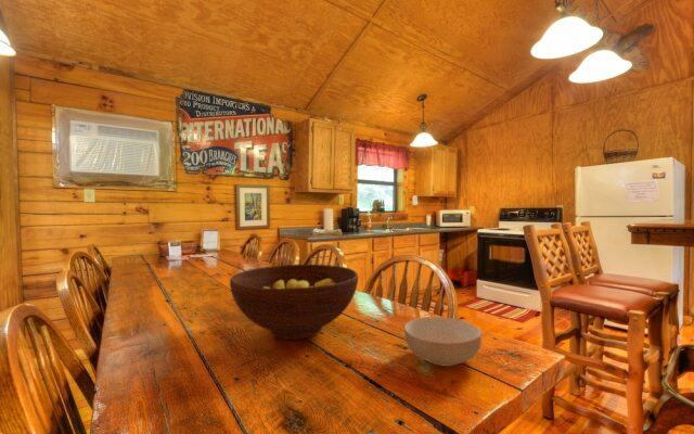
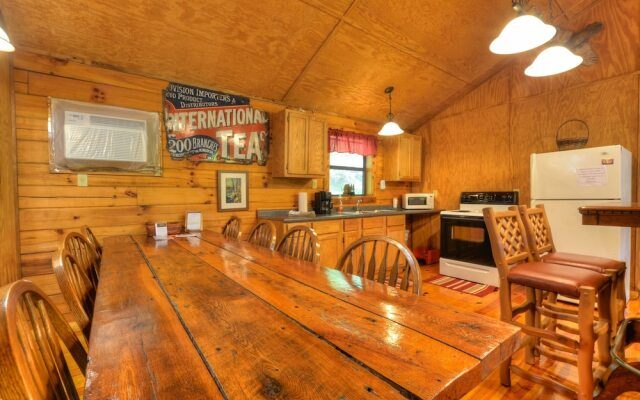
- cereal bowl [403,316,483,368]
- fruit bowl [229,264,359,341]
